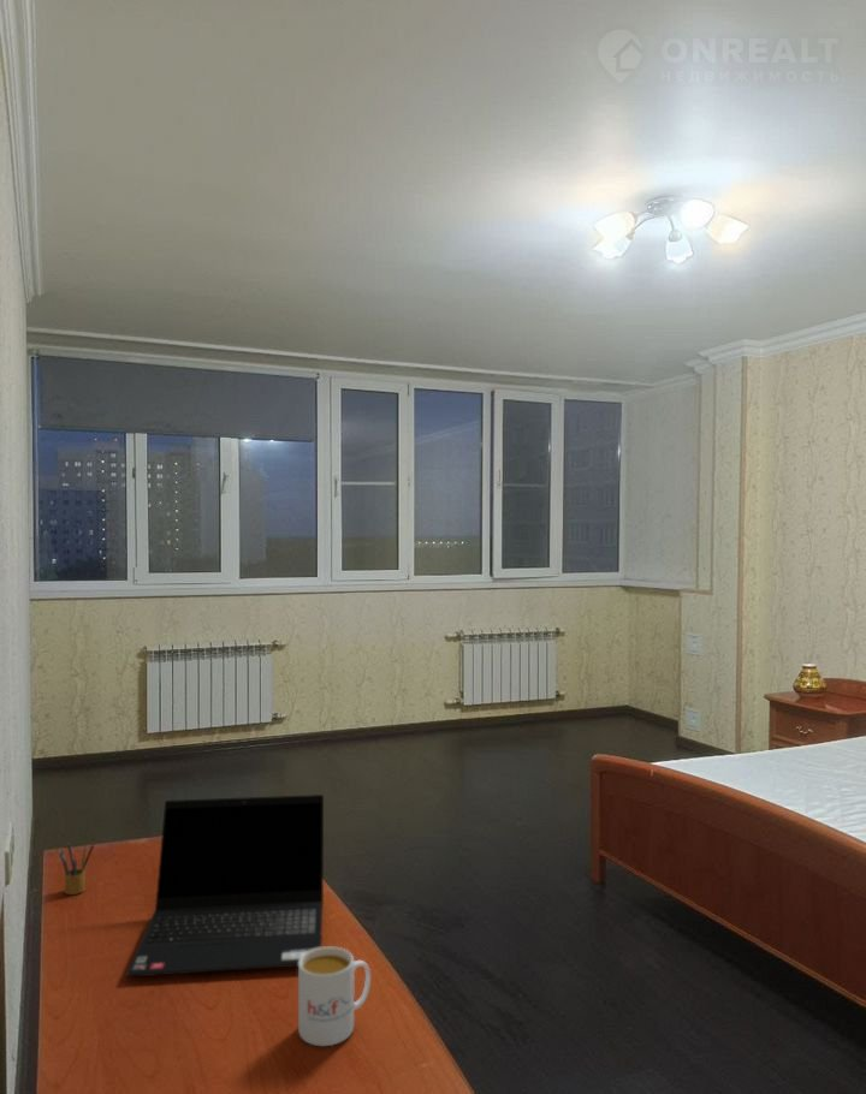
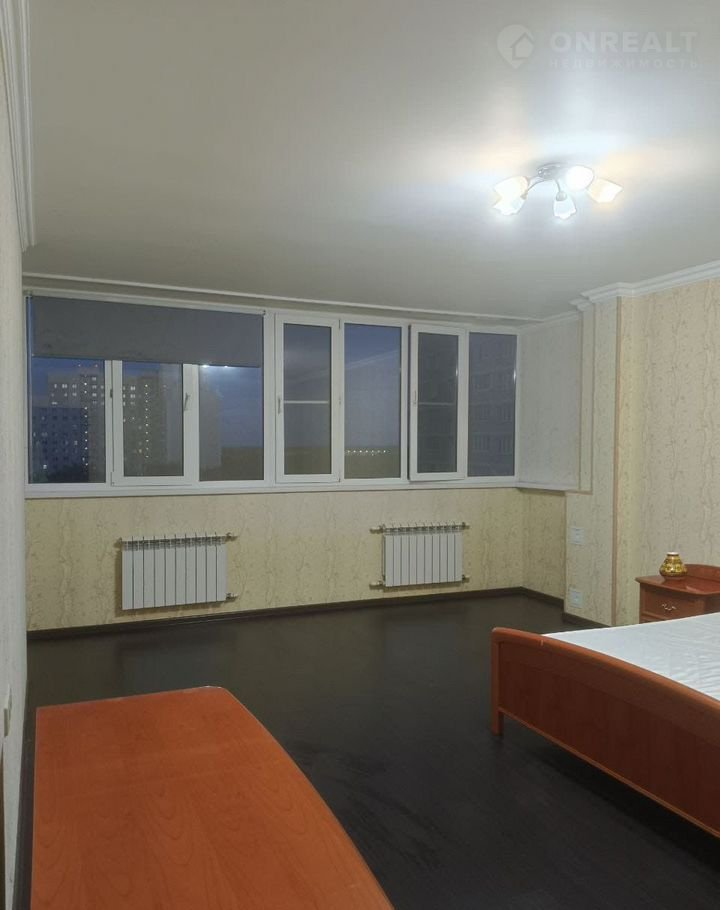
- mug [297,945,372,1047]
- pencil box [55,840,95,896]
- laptop computer [125,793,325,977]
